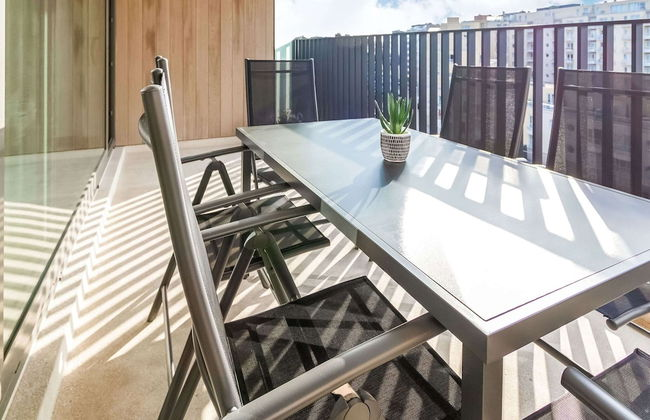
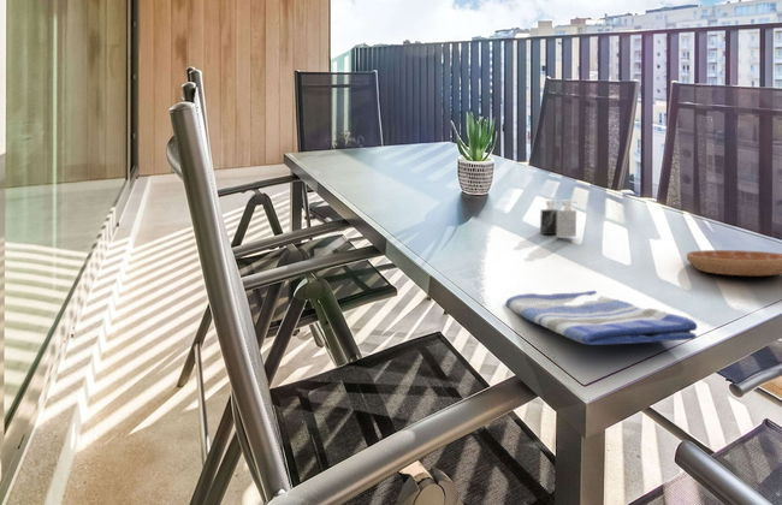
+ candle [539,200,577,238]
+ saucer [686,249,782,277]
+ dish towel [504,290,698,346]
